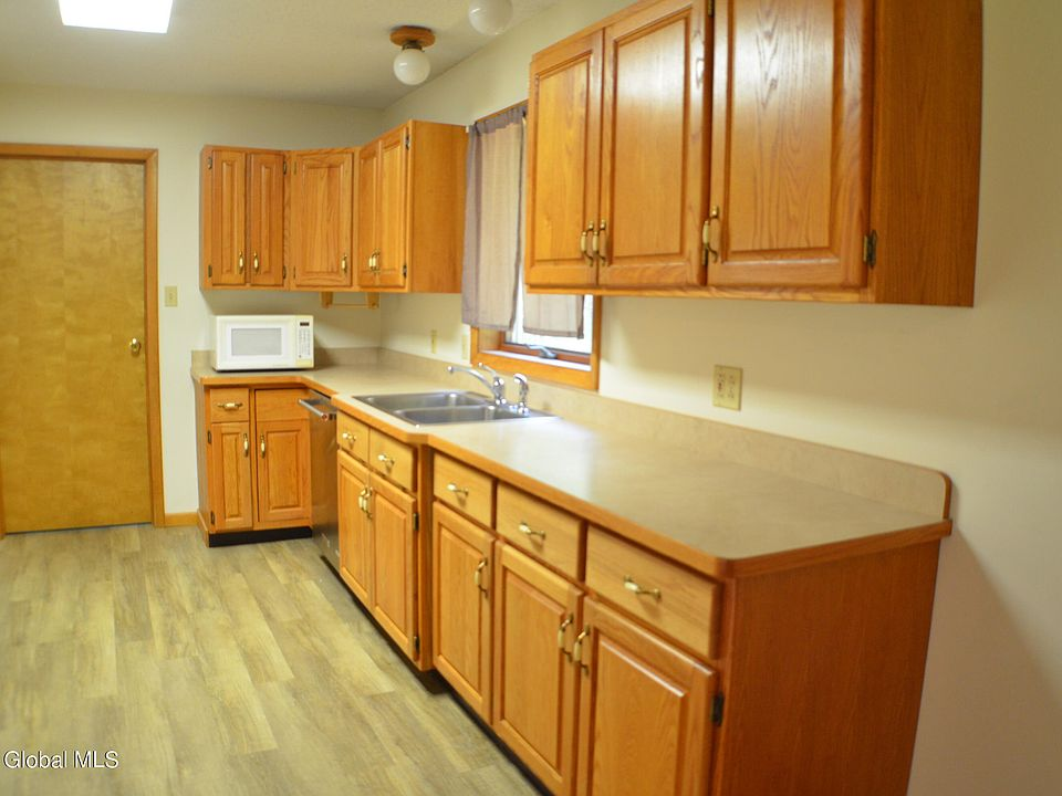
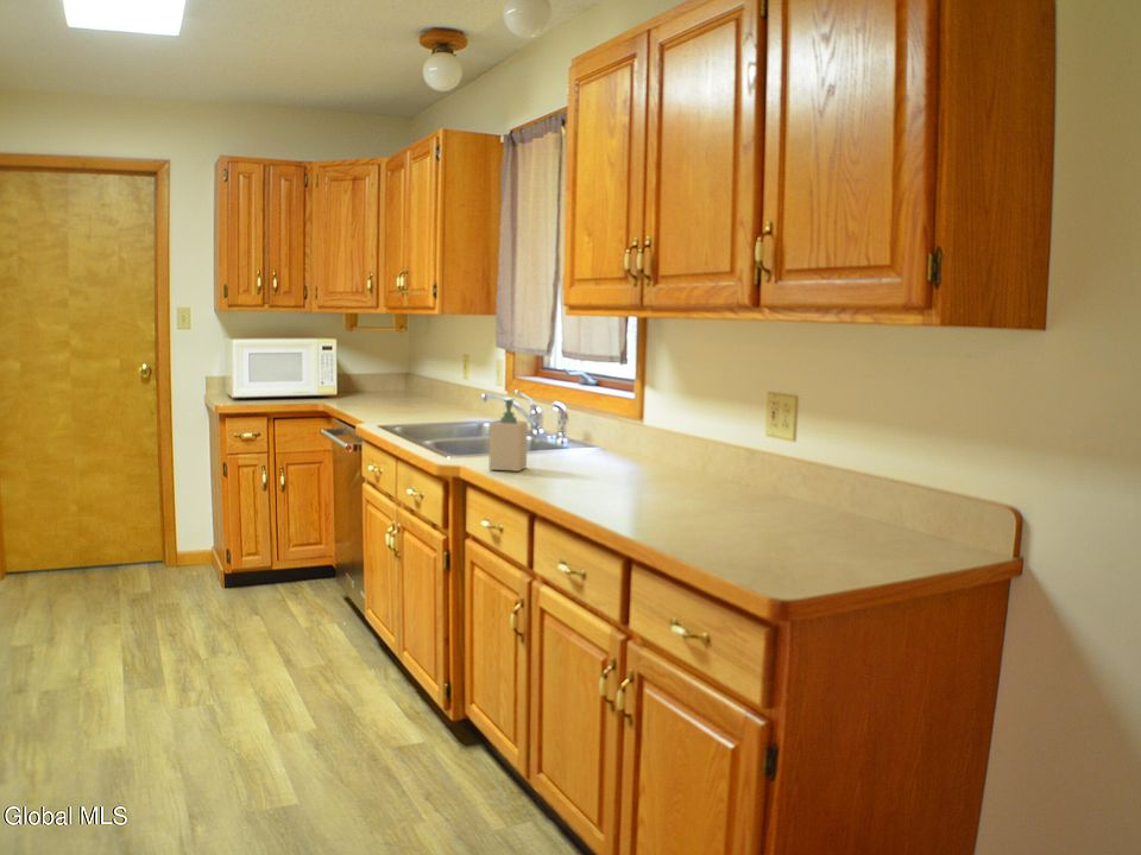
+ soap bottle [487,398,529,473]
